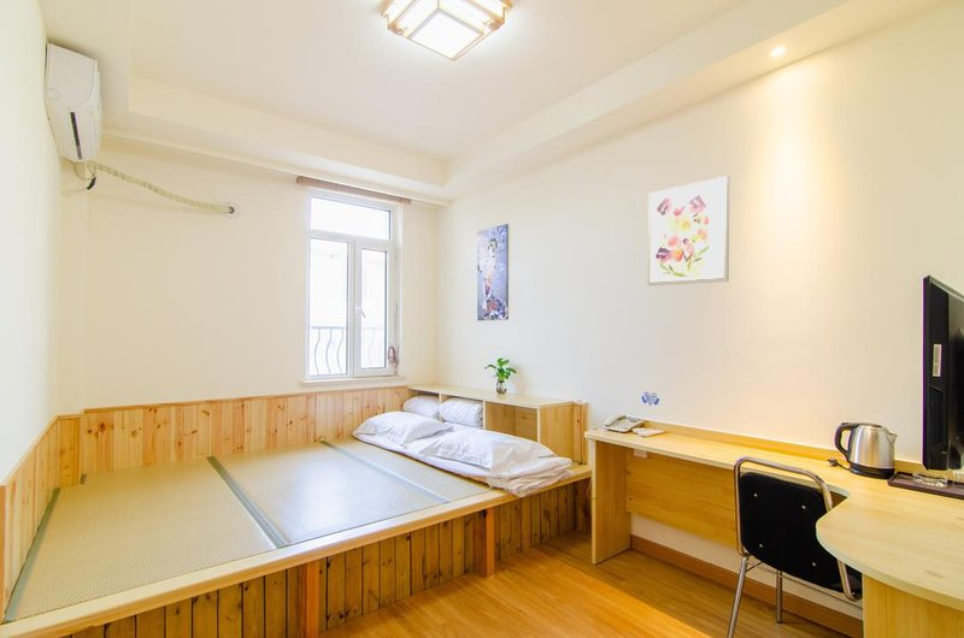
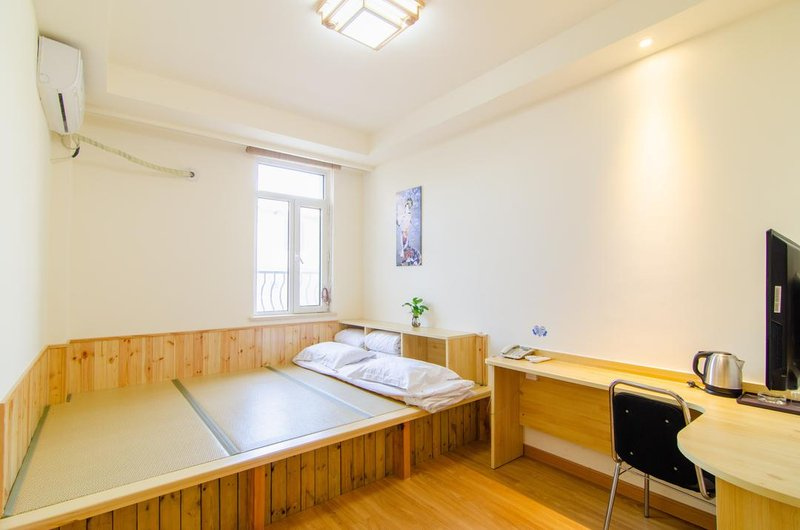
- wall art [647,175,730,286]
